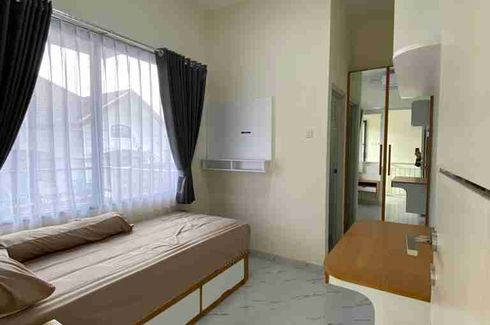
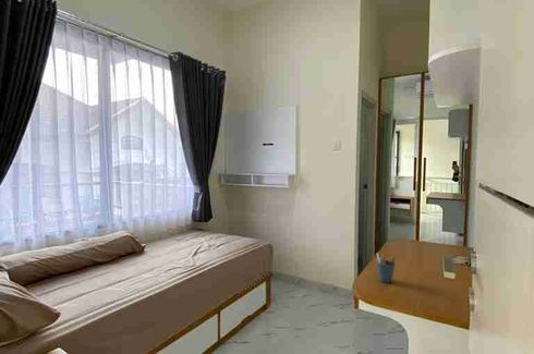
+ pen holder [375,252,397,283]
